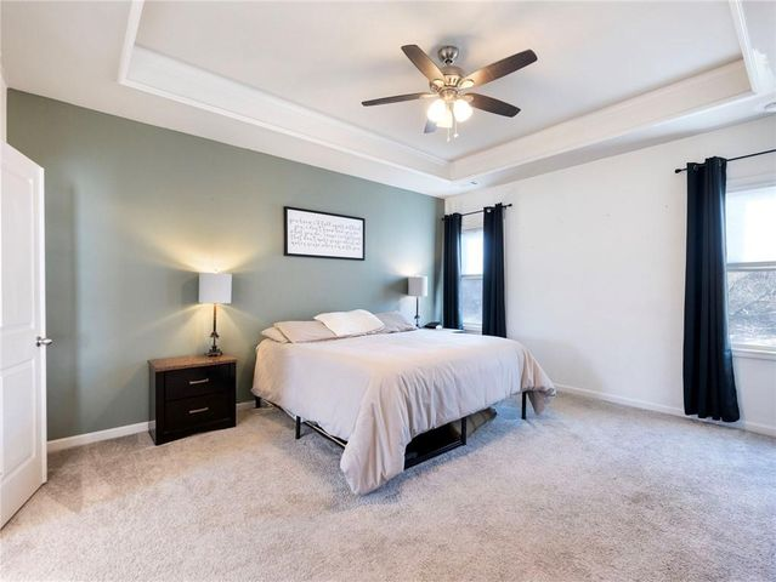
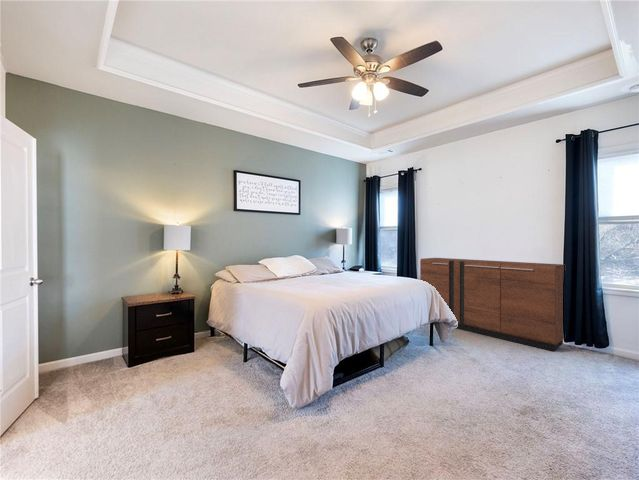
+ cabinet [419,257,565,352]
